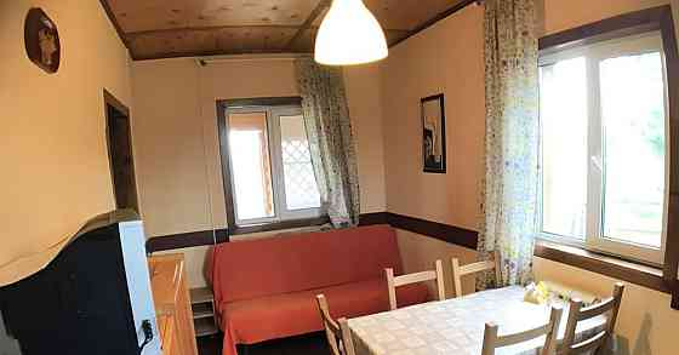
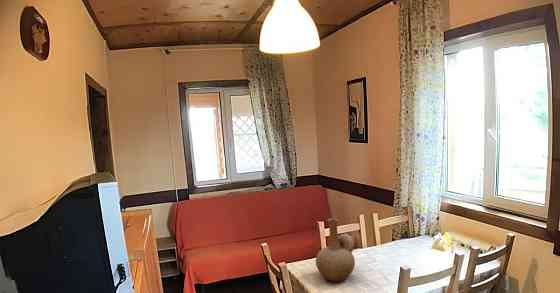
+ vase [315,217,356,282]
